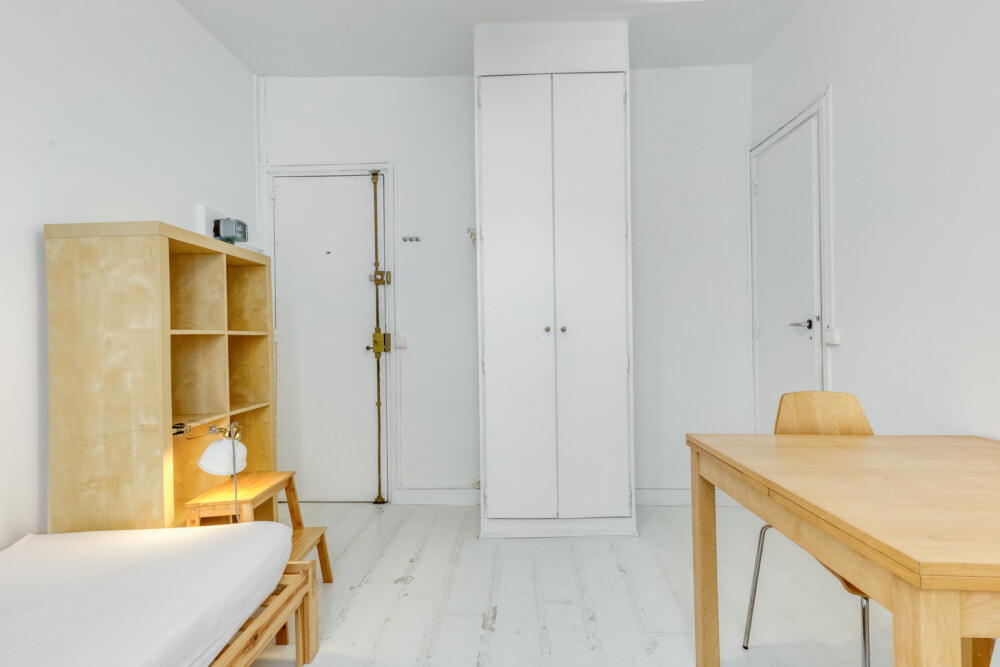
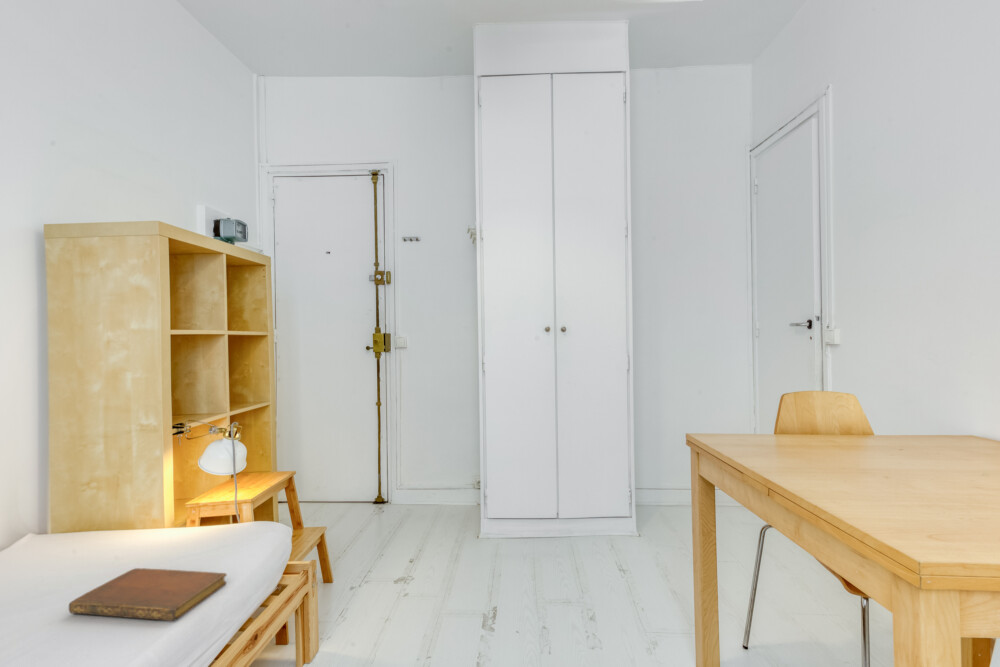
+ notebook [68,567,227,622]
